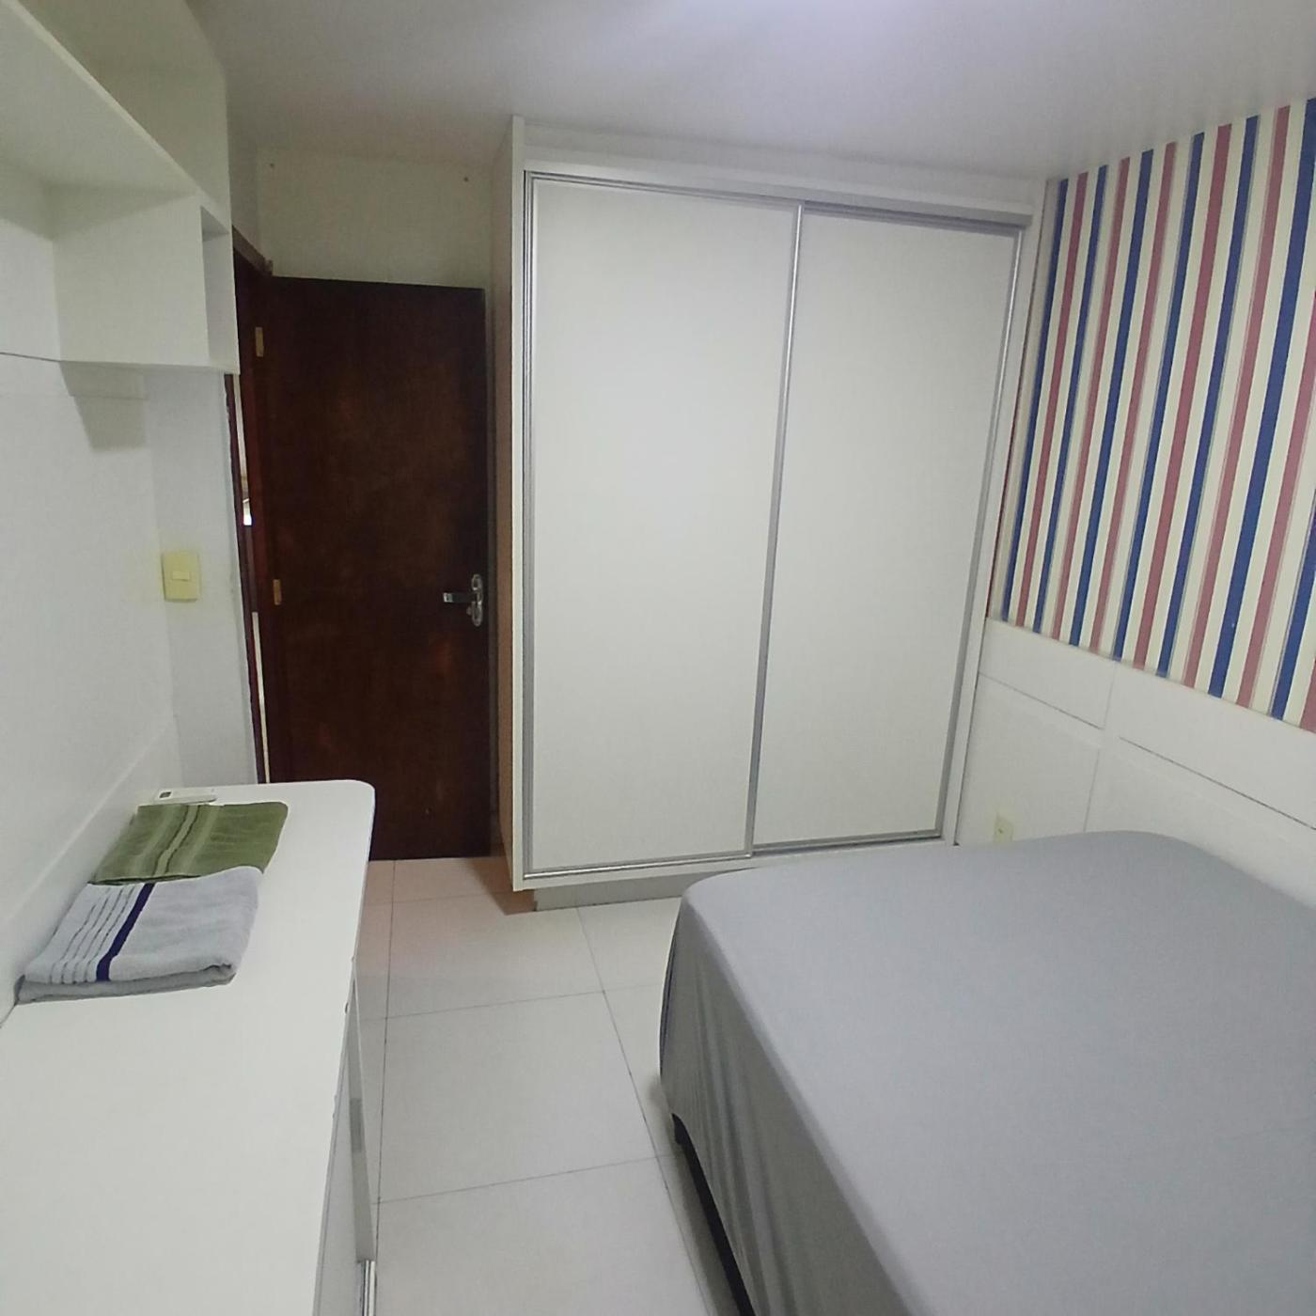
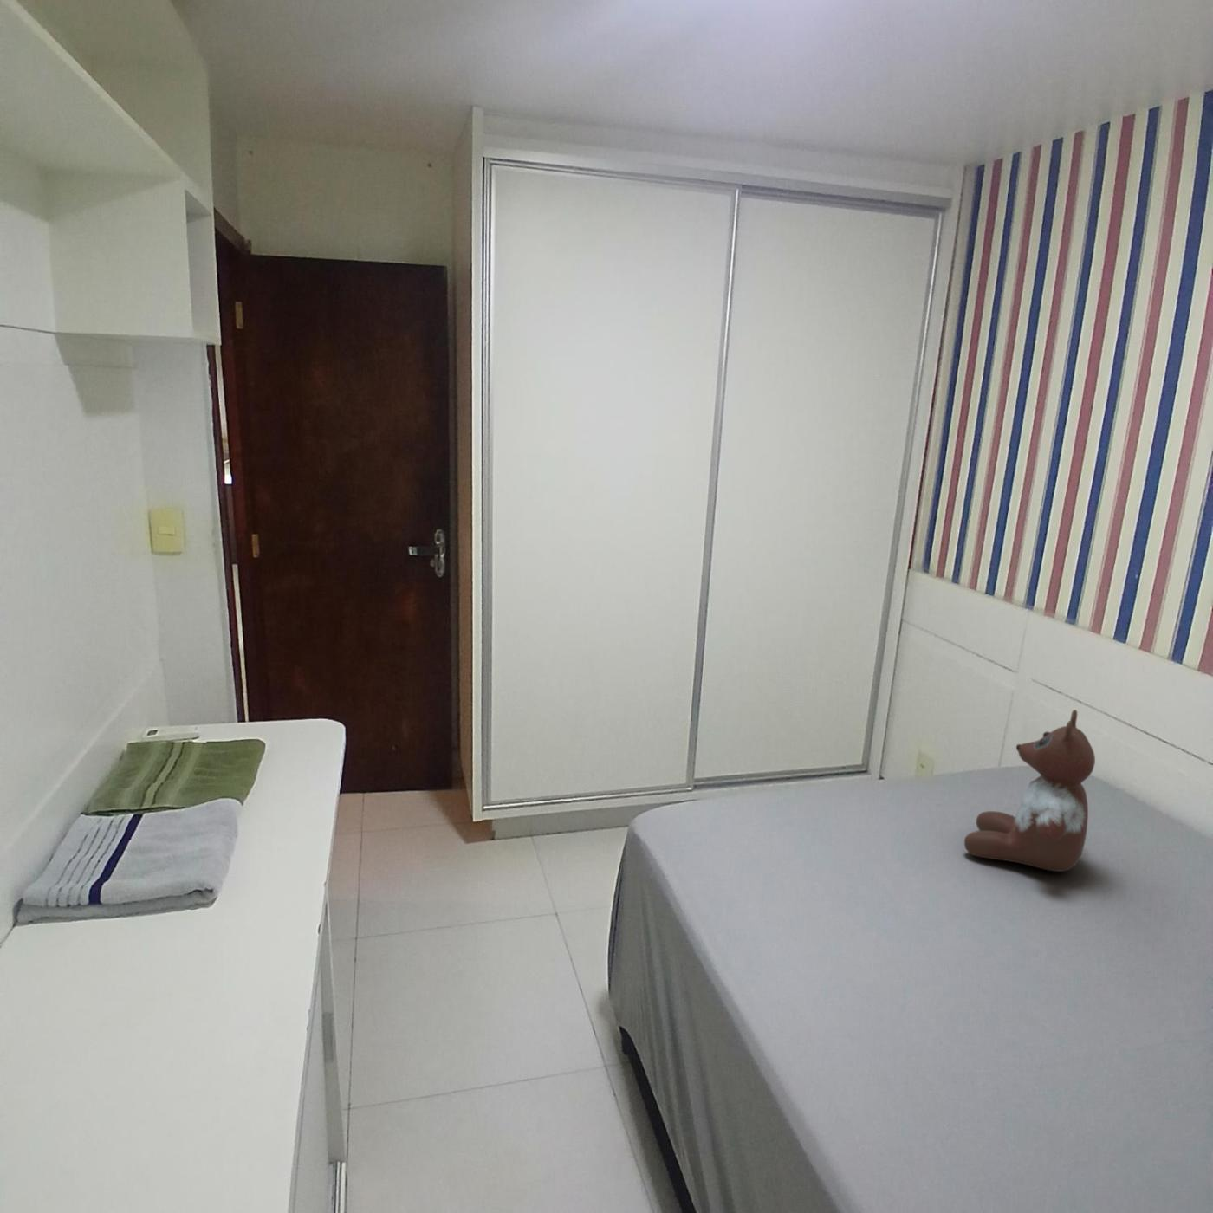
+ stuffed bear [963,709,1096,872]
